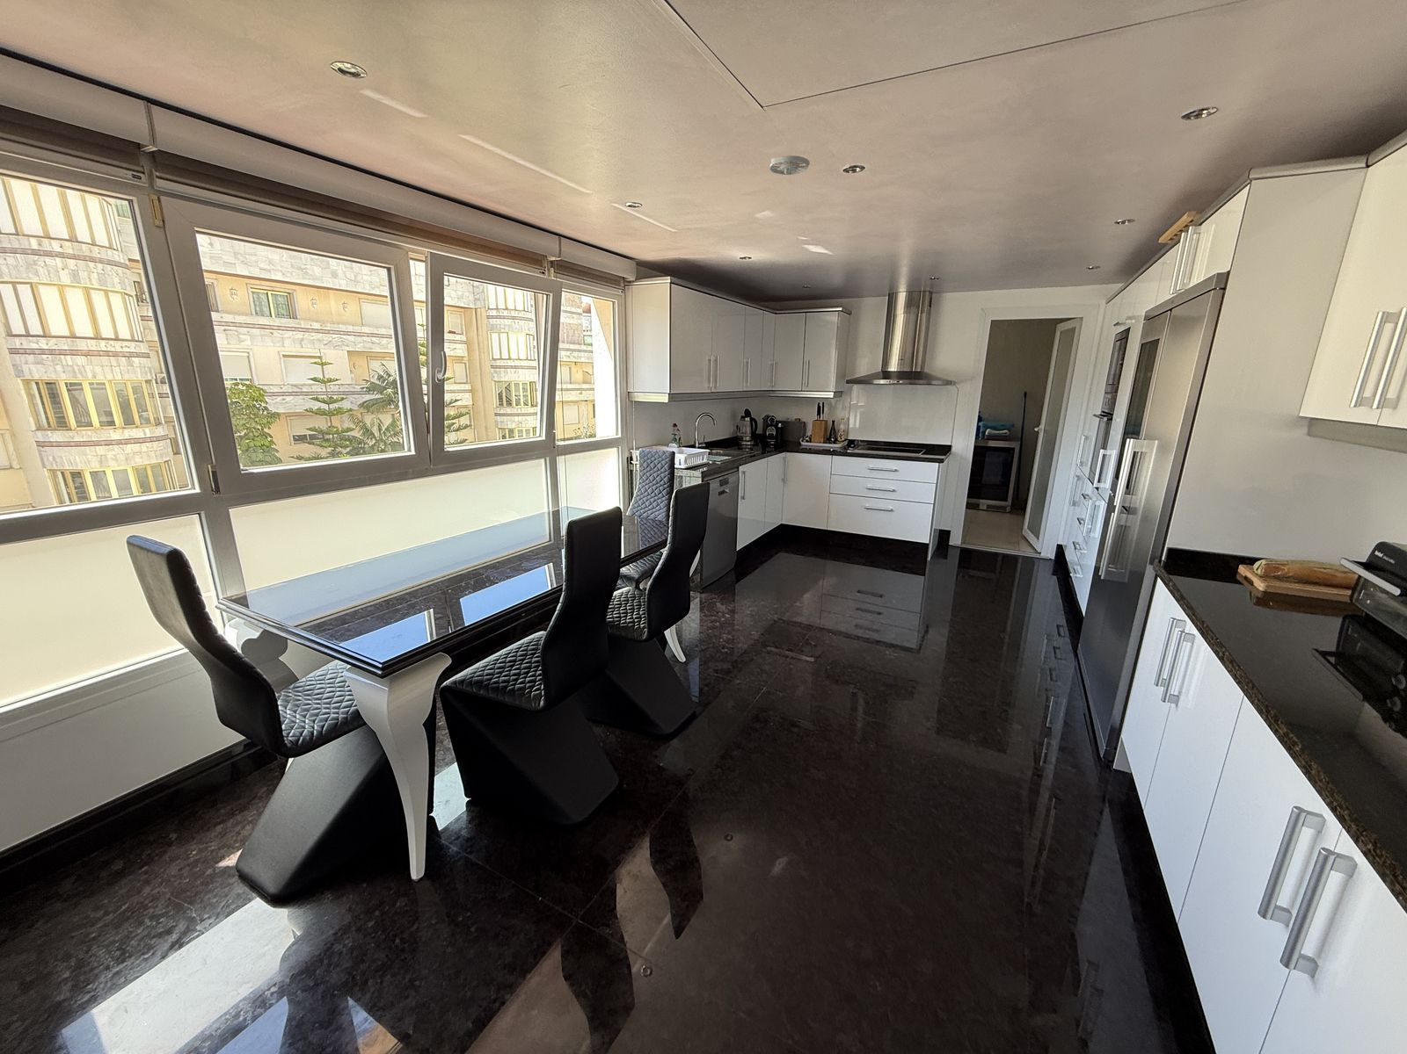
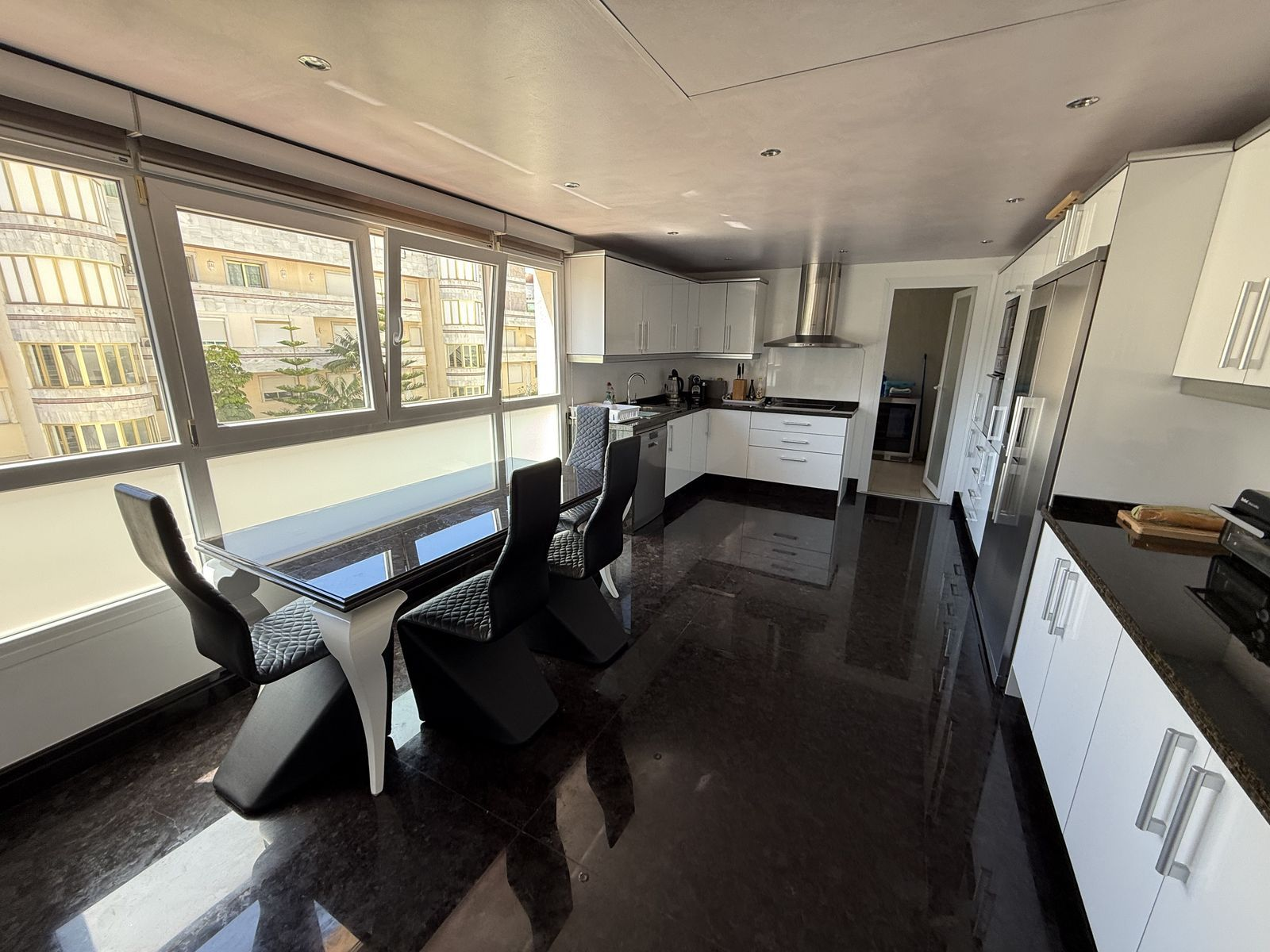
- smoke detector [770,155,811,176]
